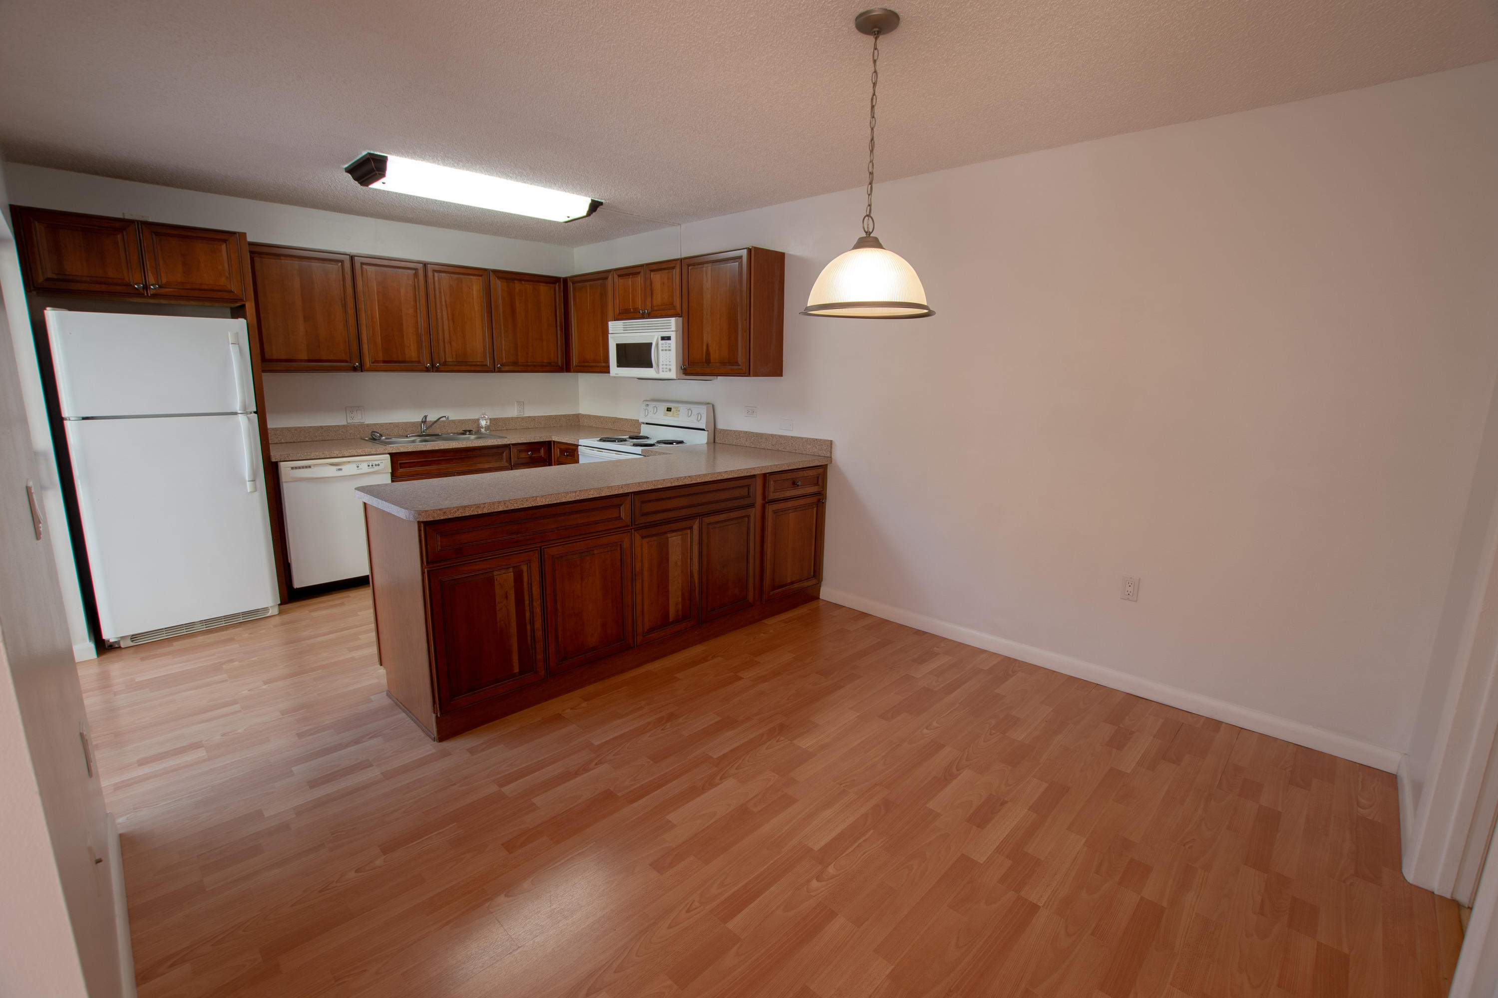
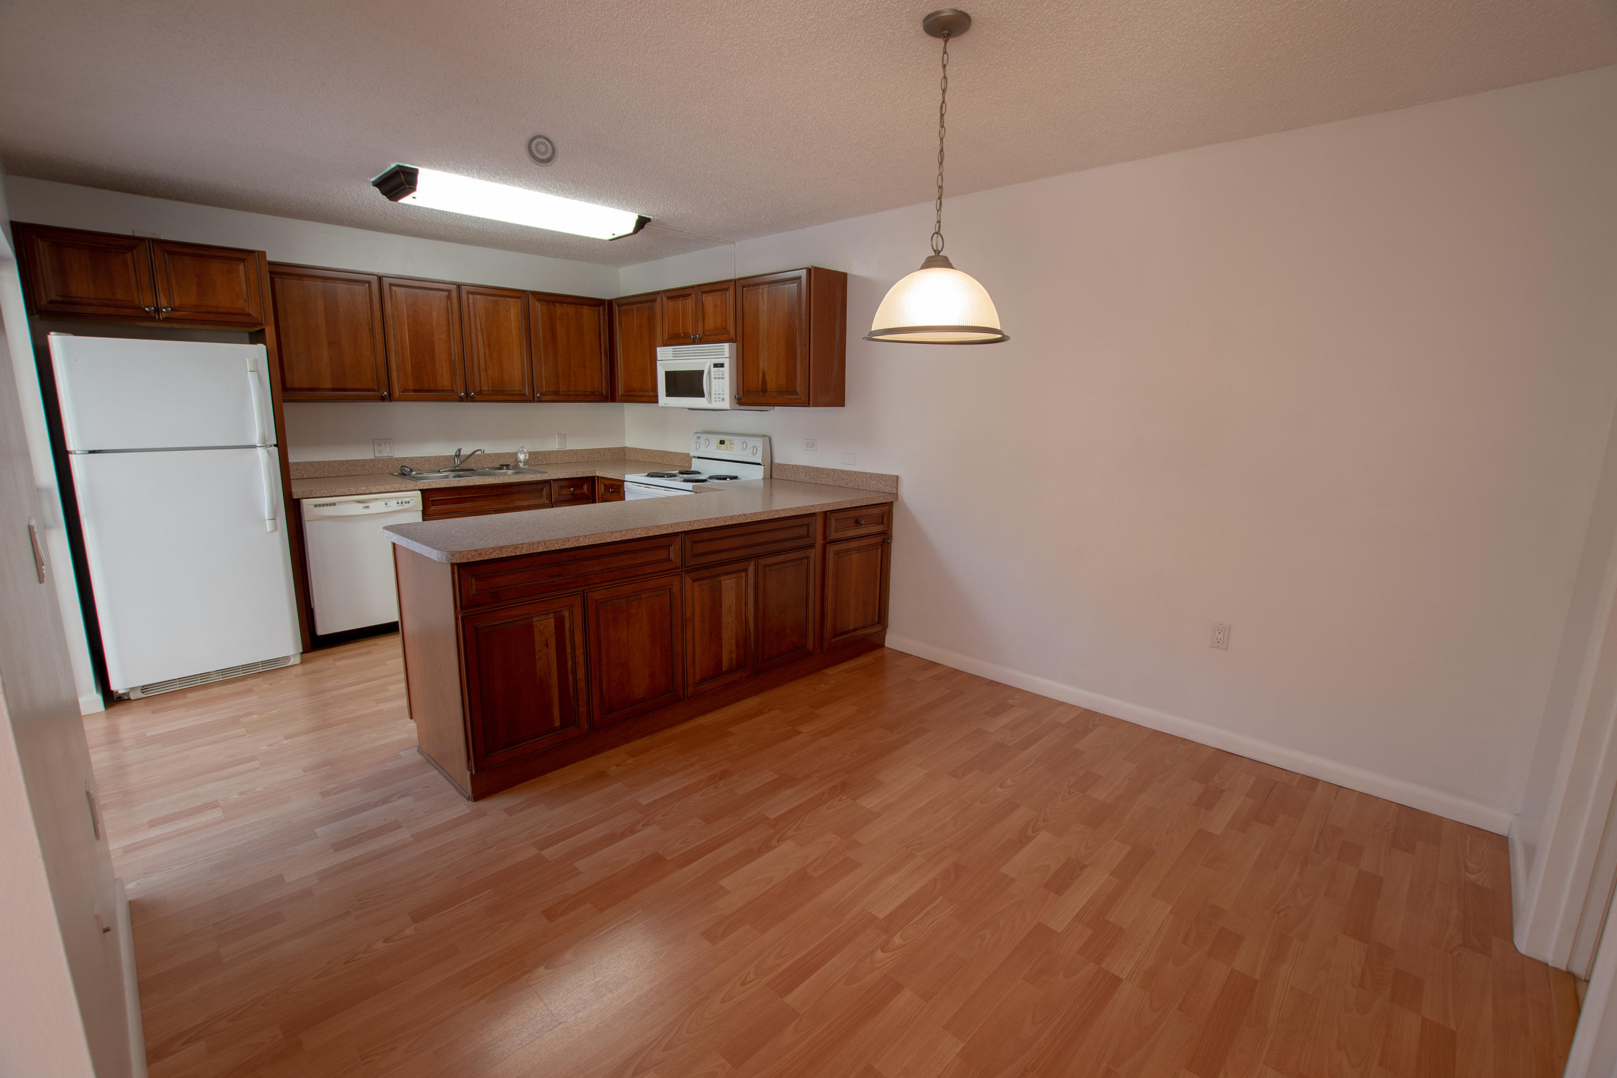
+ smoke detector [523,131,559,167]
